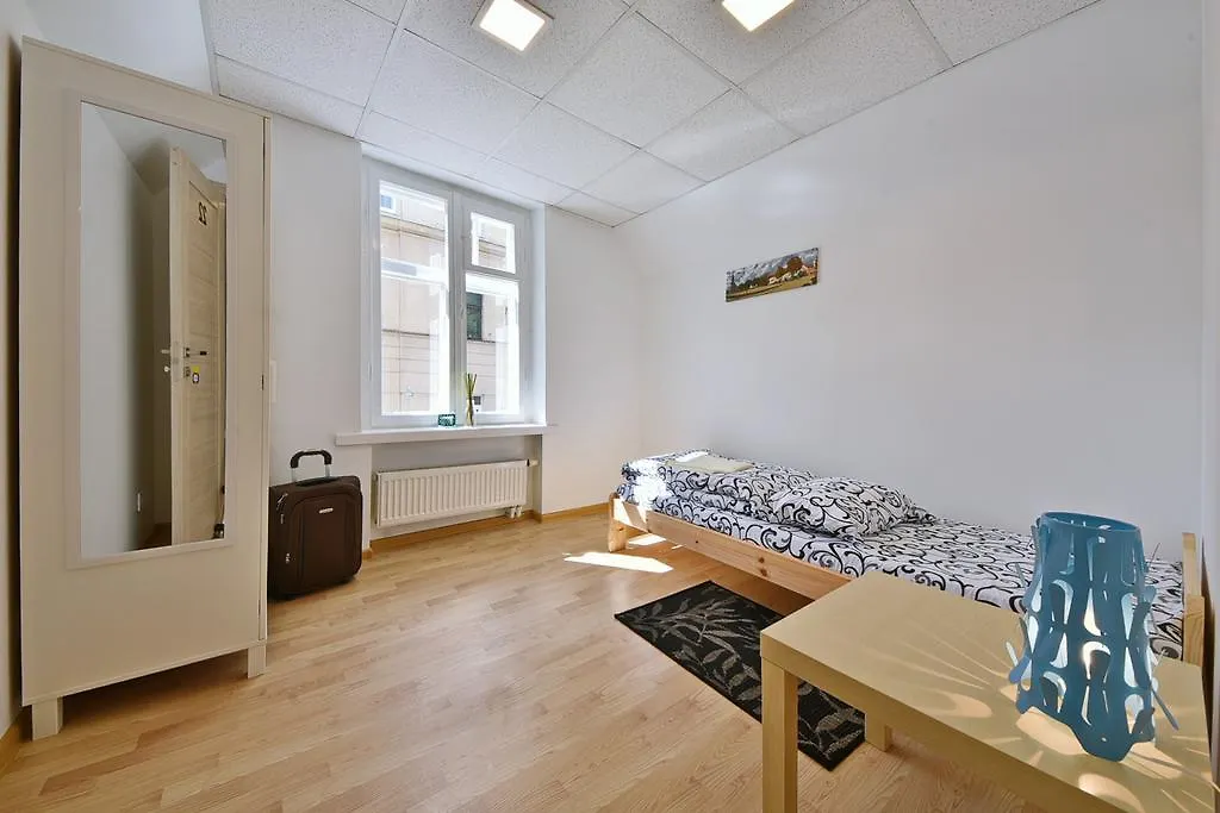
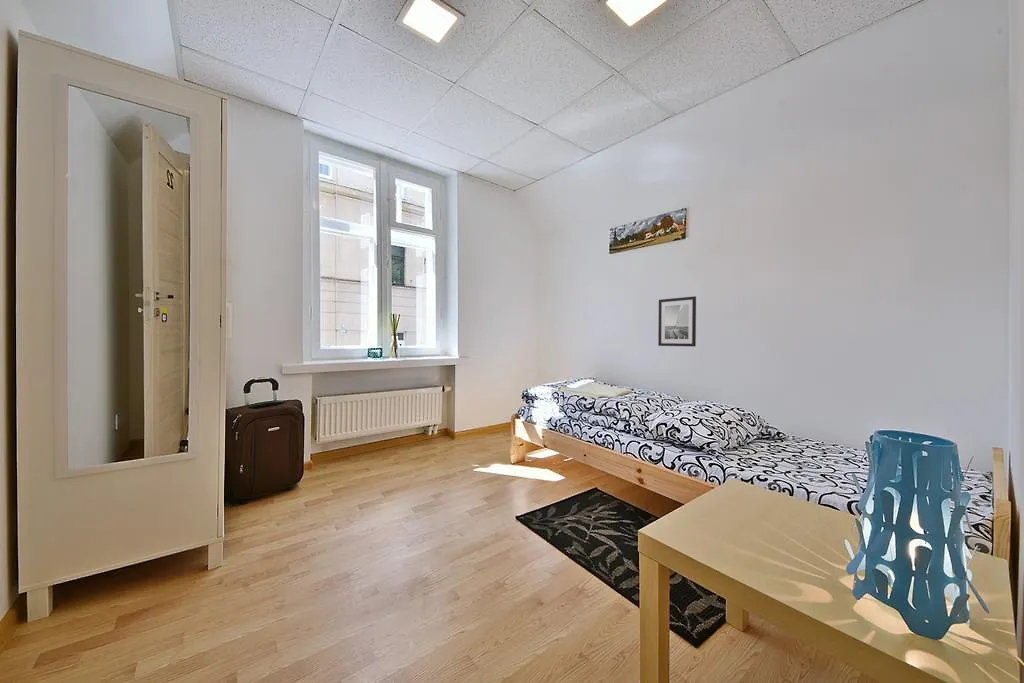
+ wall art [657,295,697,348]
